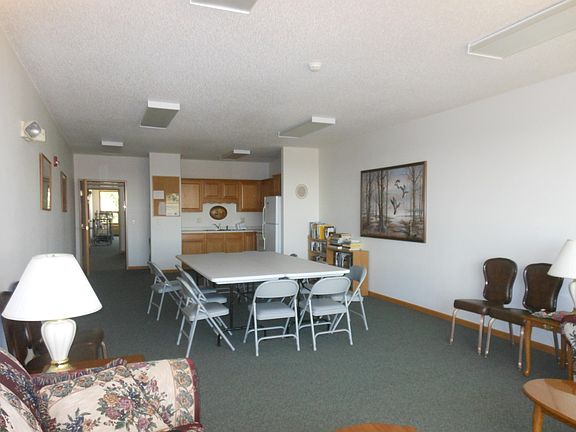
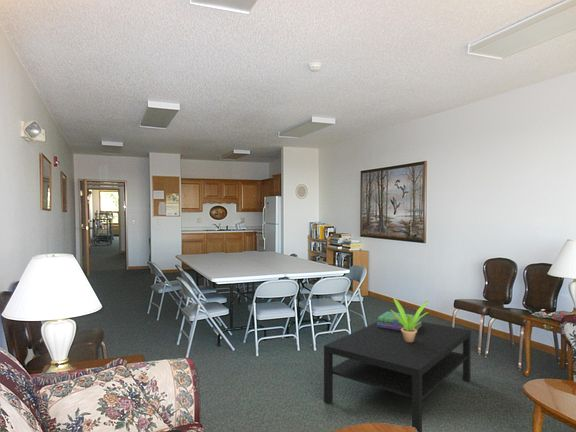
+ coffee table [323,321,472,432]
+ potted plant [390,297,430,342]
+ stack of books [377,310,423,330]
